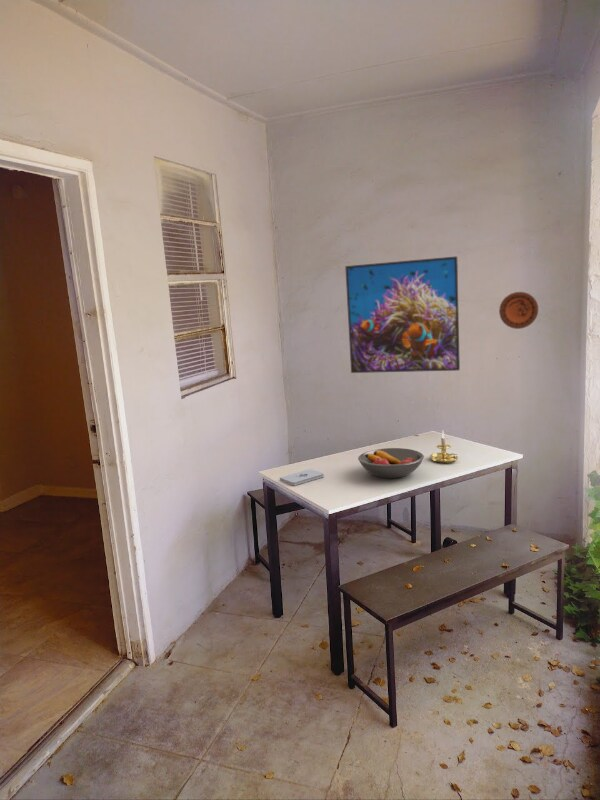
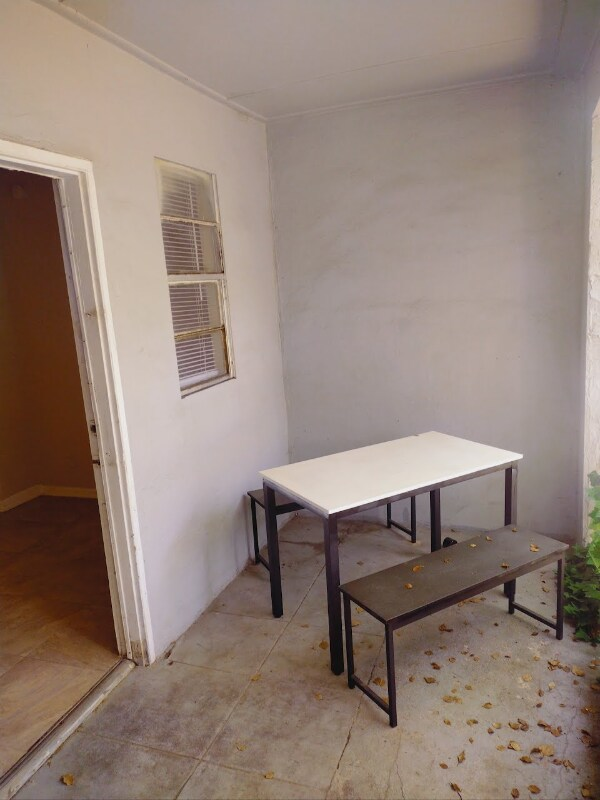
- candle holder [429,430,459,464]
- notepad [279,468,325,486]
- fruit bowl [357,447,425,479]
- decorative plate [498,291,539,330]
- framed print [344,255,461,374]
